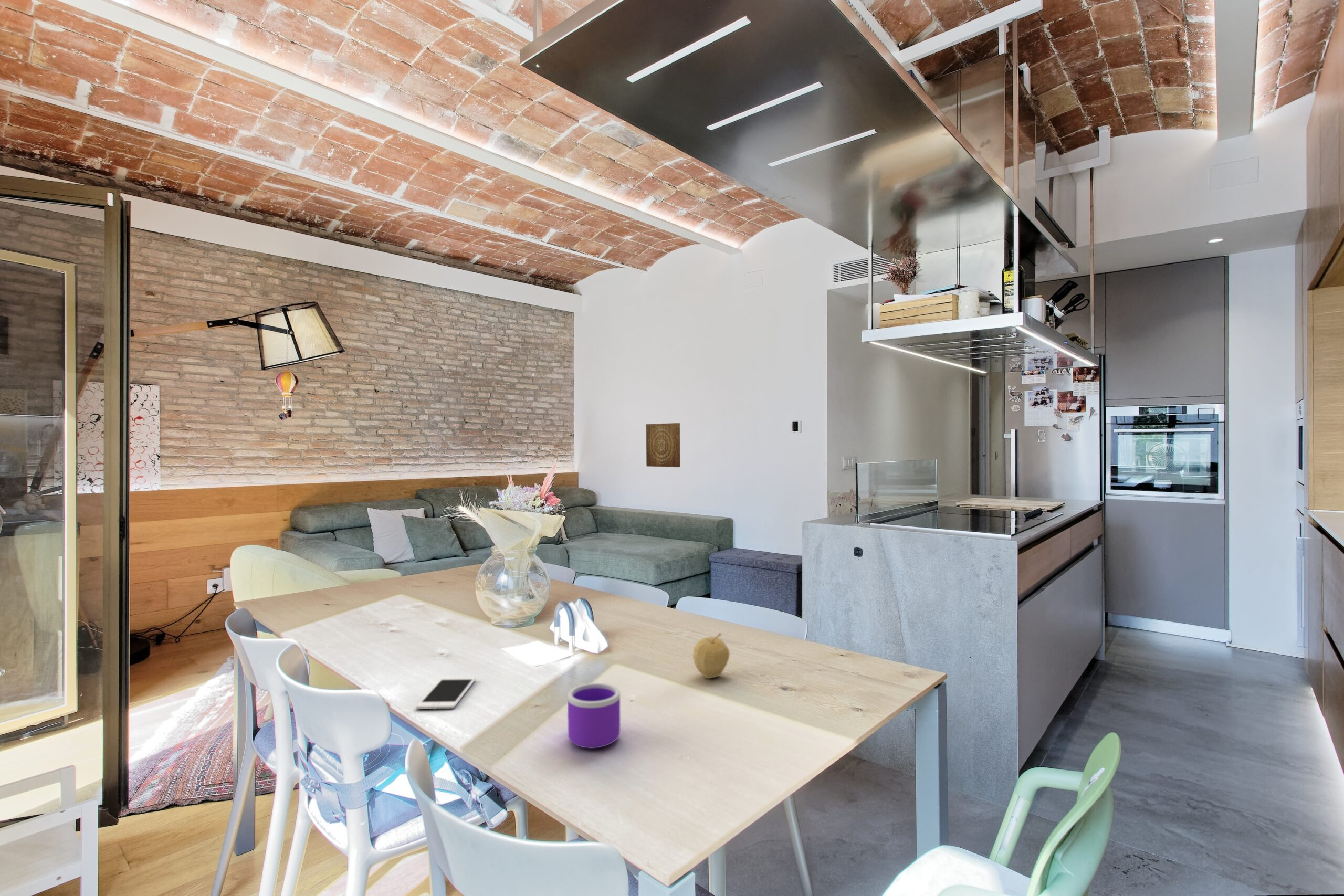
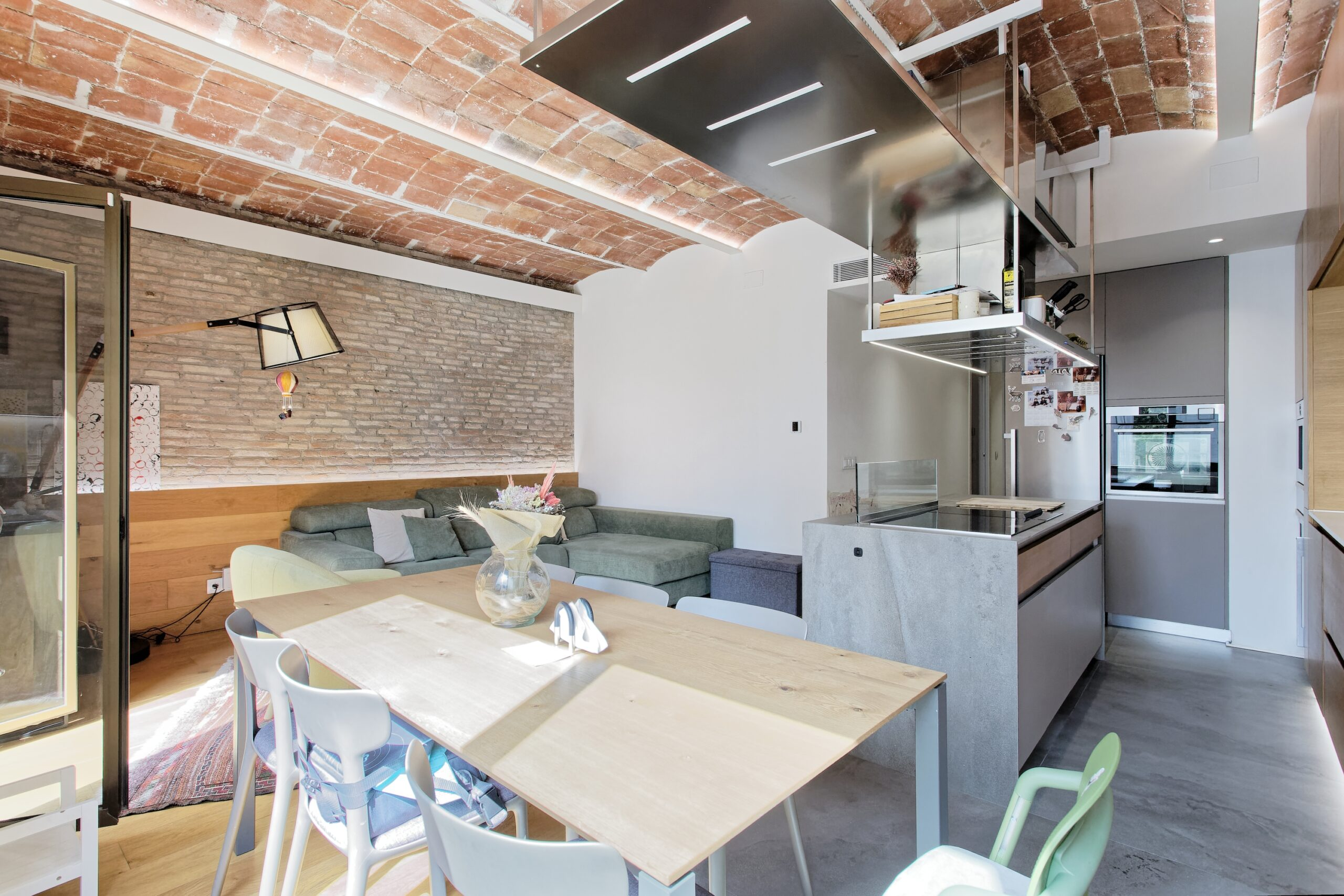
- mug [567,682,621,749]
- fruit [692,633,730,679]
- cell phone [415,677,476,710]
- wall art [646,423,681,468]
